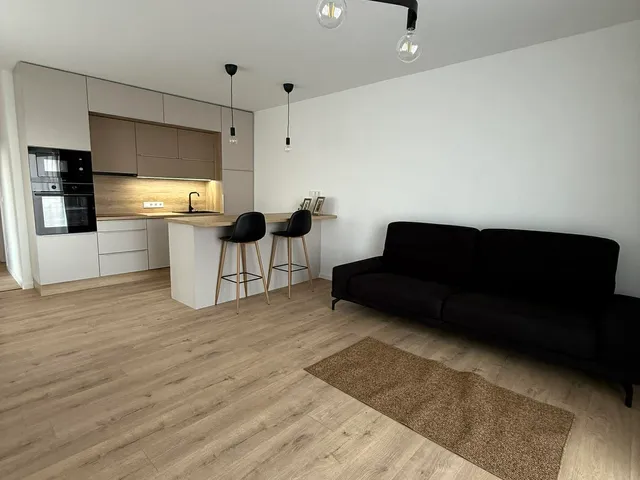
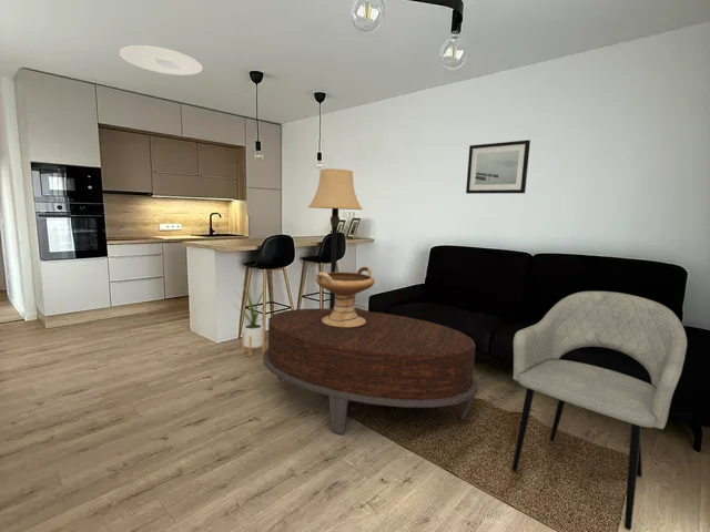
+ house plant [233,280,274,359]
+ decorative bowl [315,266,376,328]
+ armchair [511,290,688,531]
+ coffee table [262,307,479,436]
+ wall art [465,139,531,195]
+ ceiling light [119,44,203,76]
+ lamp [307,167,364,309]
